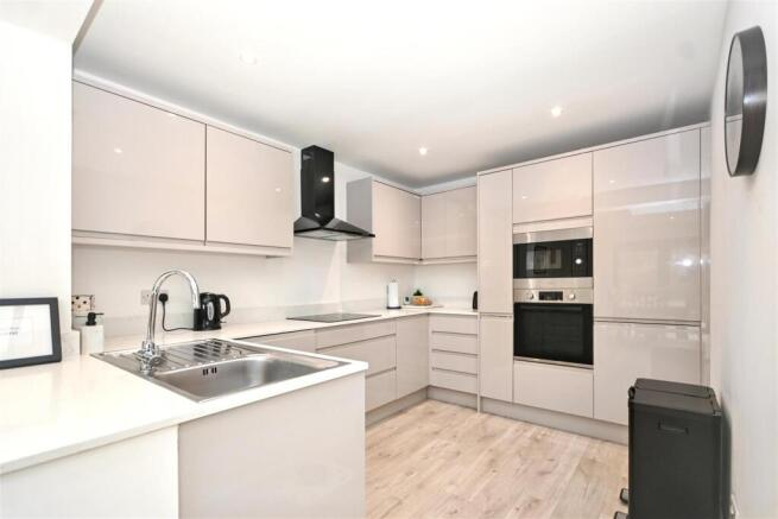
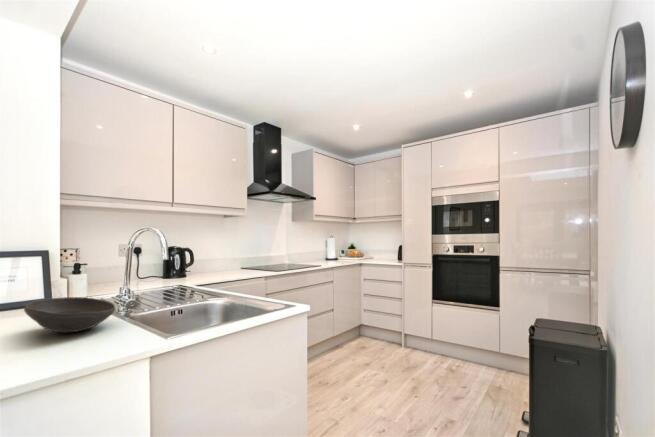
+ bowl [23,296,116,333]
